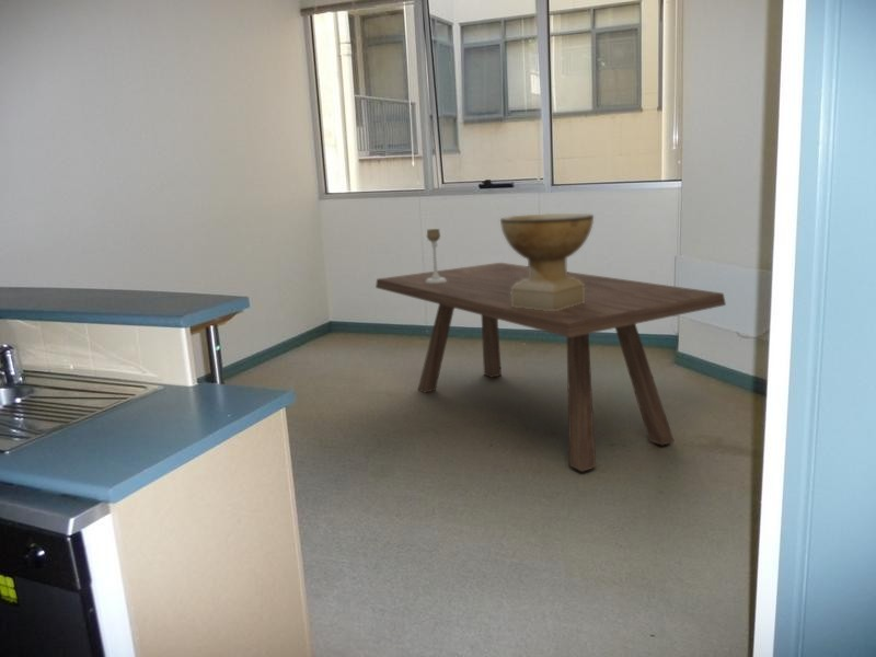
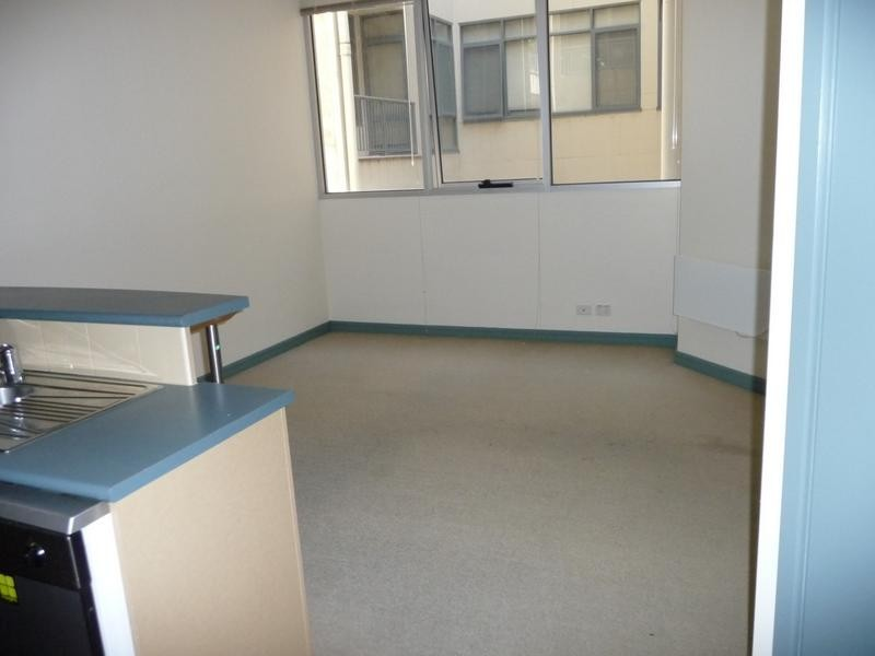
- candle holder [426,228,447,284]
- decorative bowl [499,212,595,311]
- dining table [374,262,727,473]
